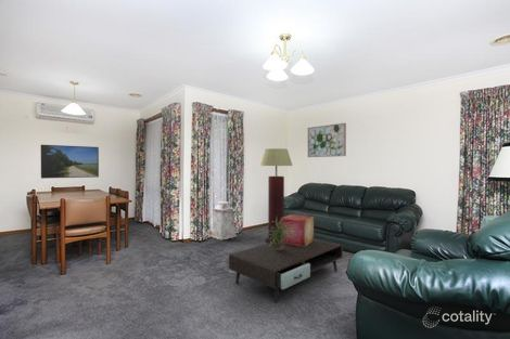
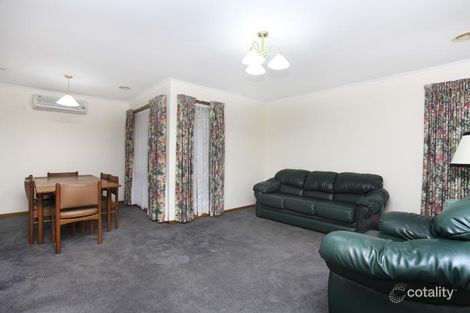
- coffee table [228,237,344,304]
- wall art [307,122,347,158]
- potted plant [266,218,292,250]
- lantern [209,198,238,242]
- decorative box [281,213,315,247]
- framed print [40,144,100,180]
- floor lamp [259,147,293,244]
